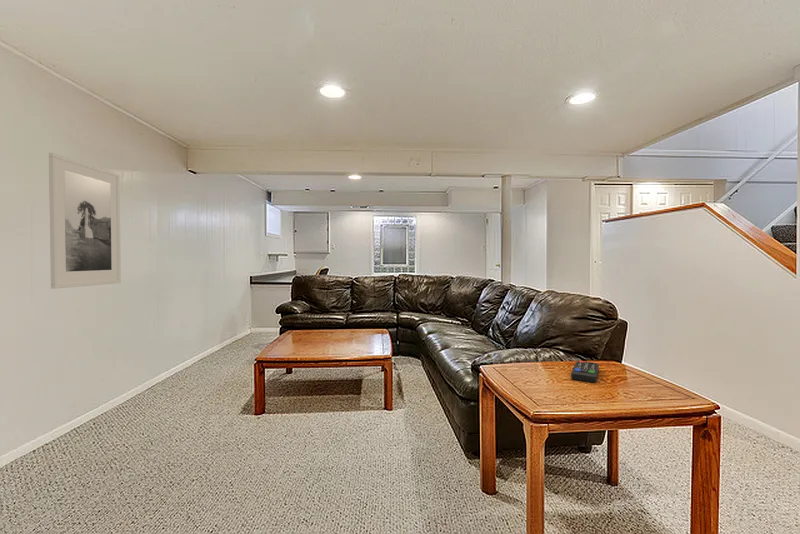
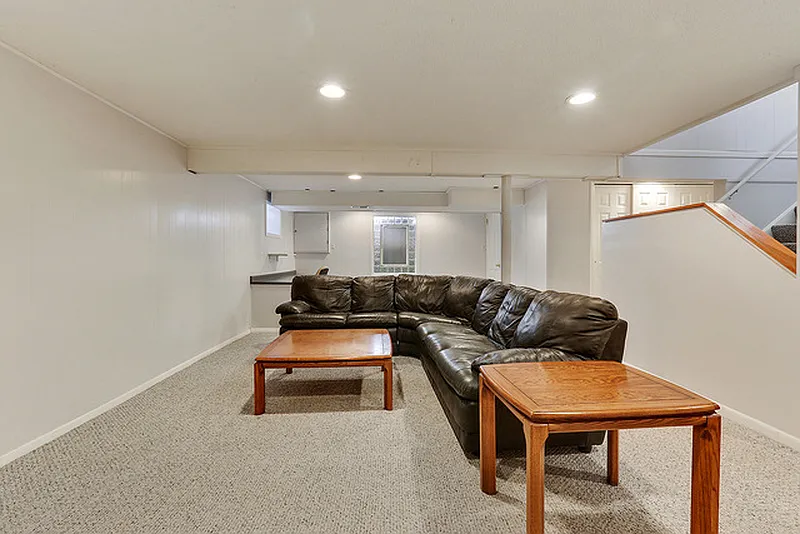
- remote control [570,360,600,383]
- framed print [48,152,122,290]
